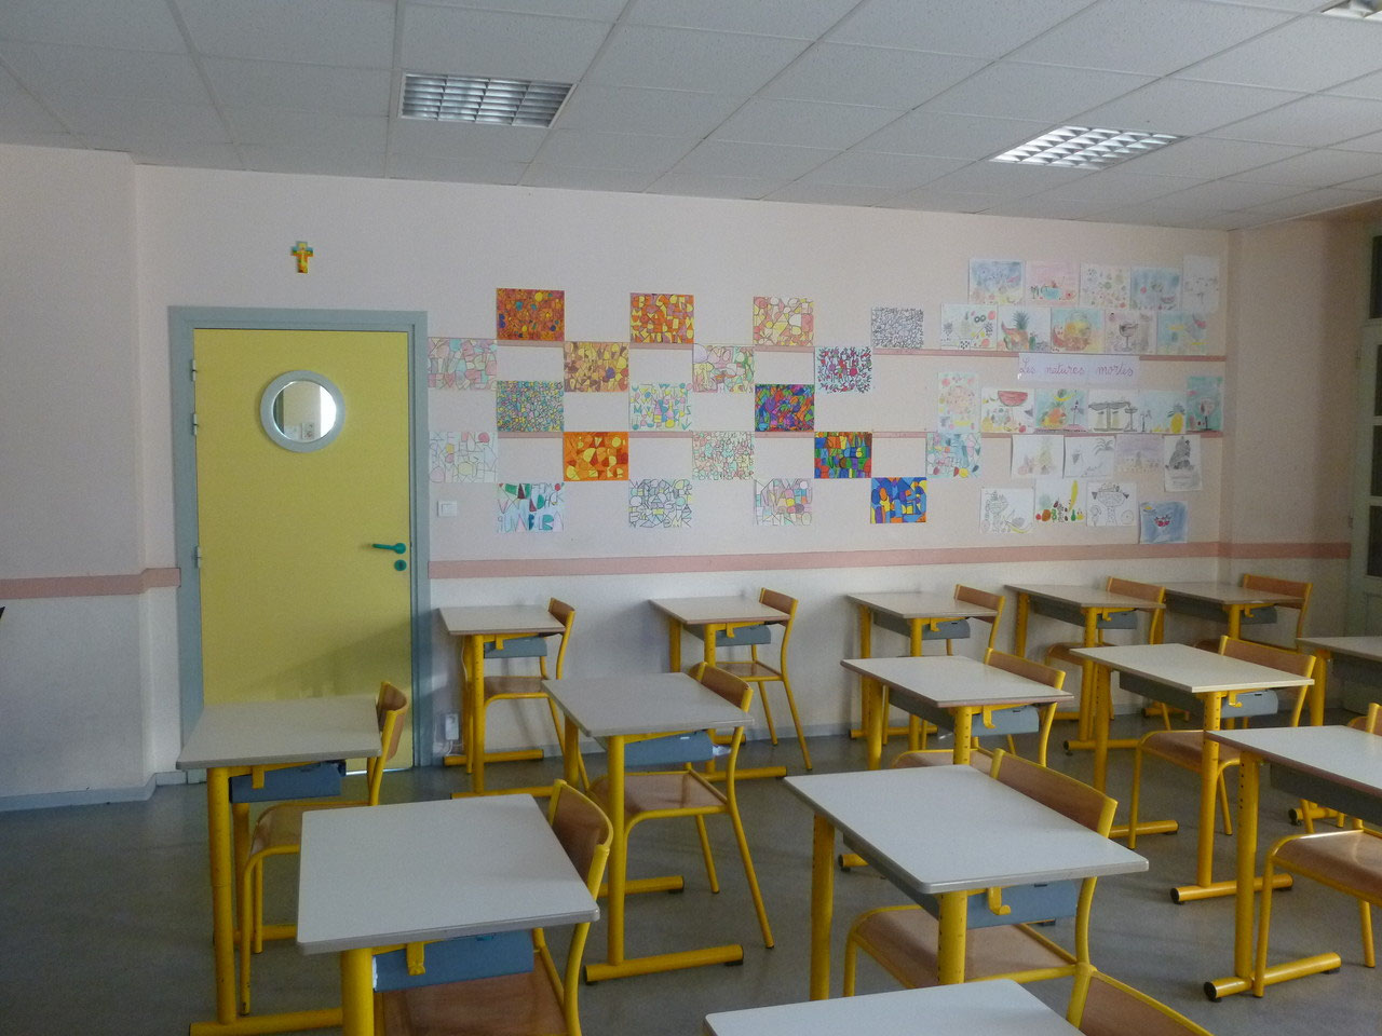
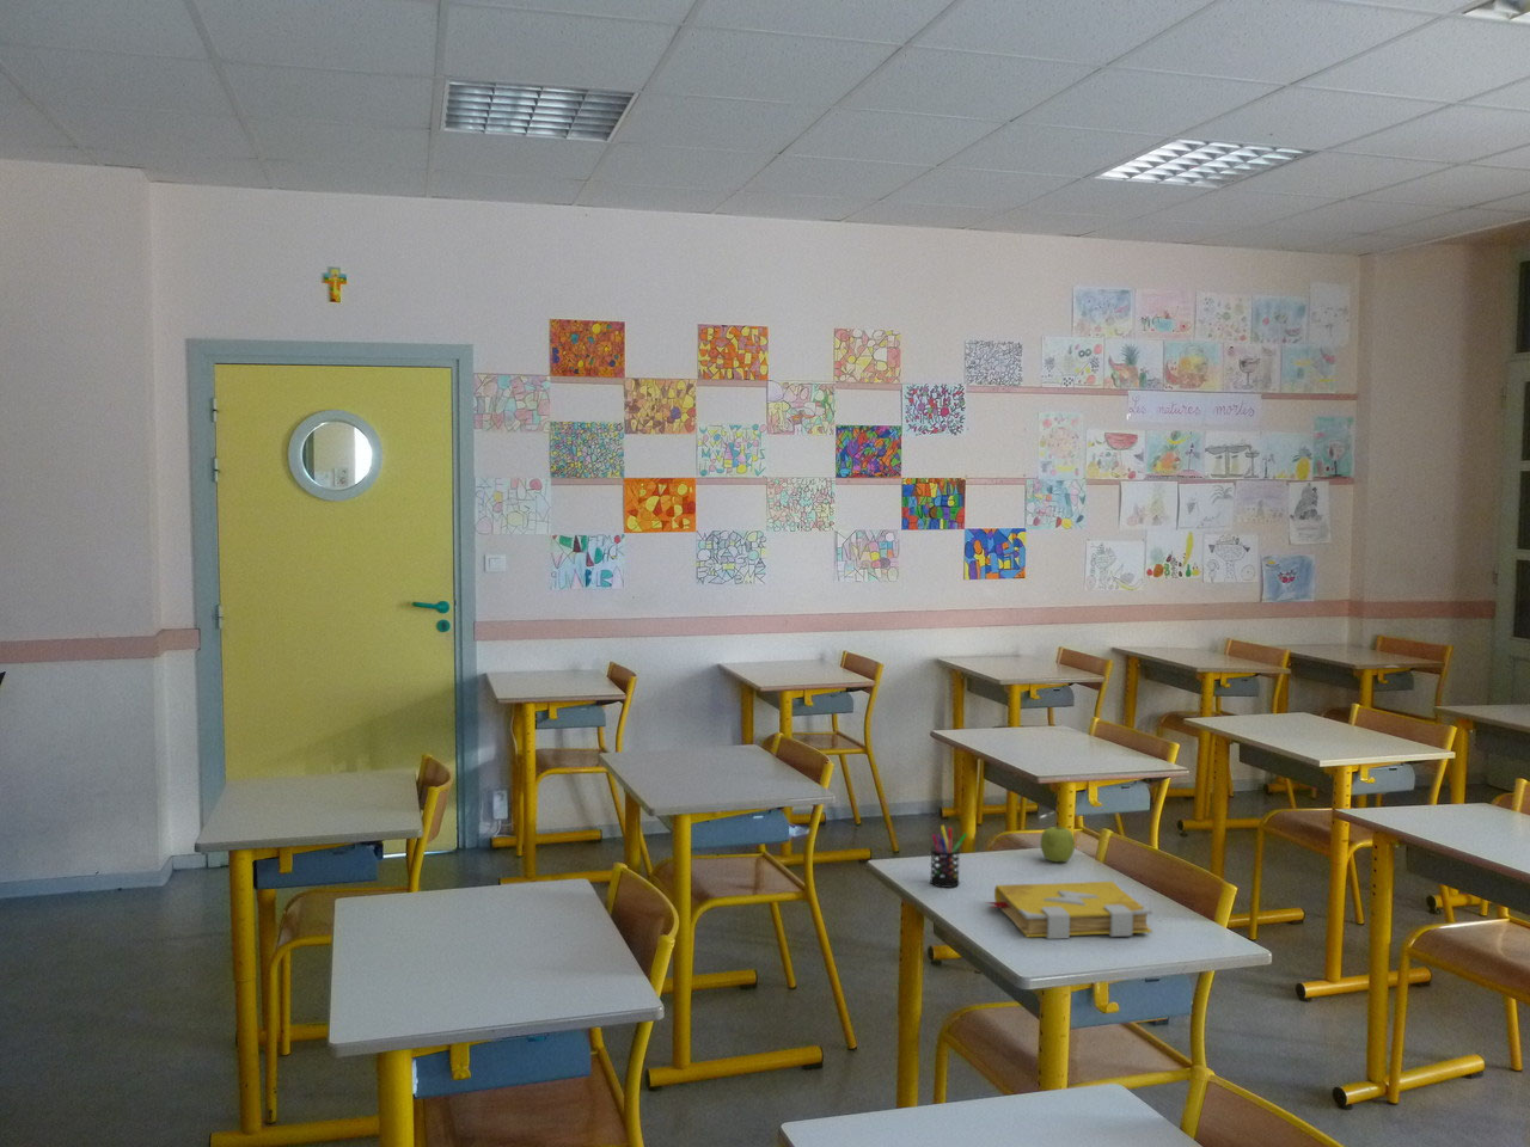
+ fruit [1038,823,1076,863]
+ pen holder [929,824,969,889]
+ spell book [985,881,1153,940]
